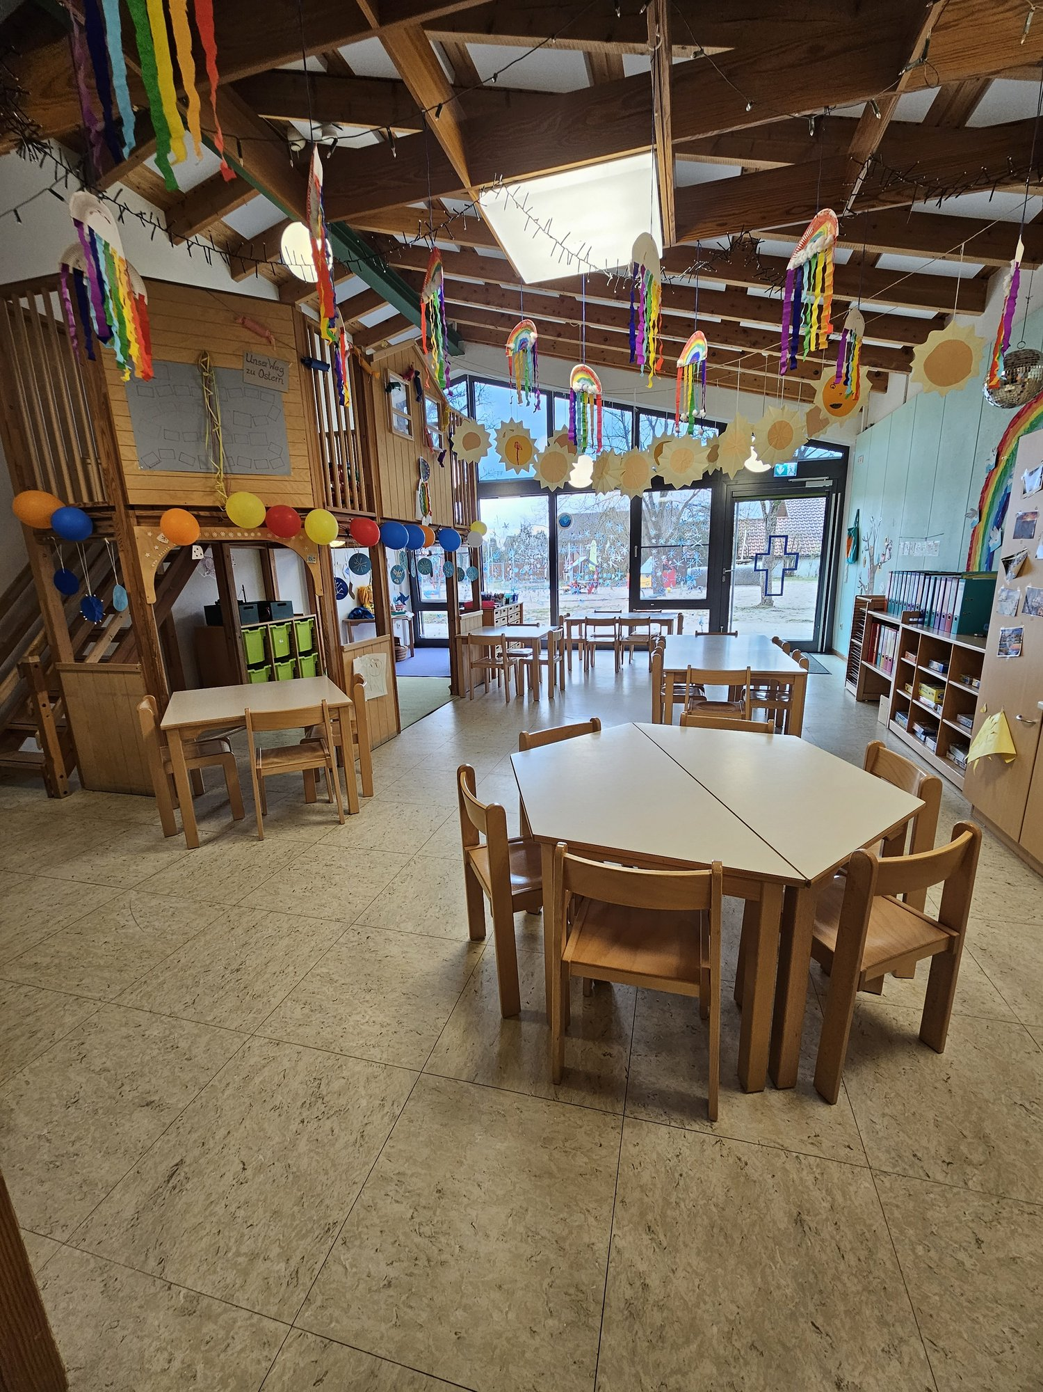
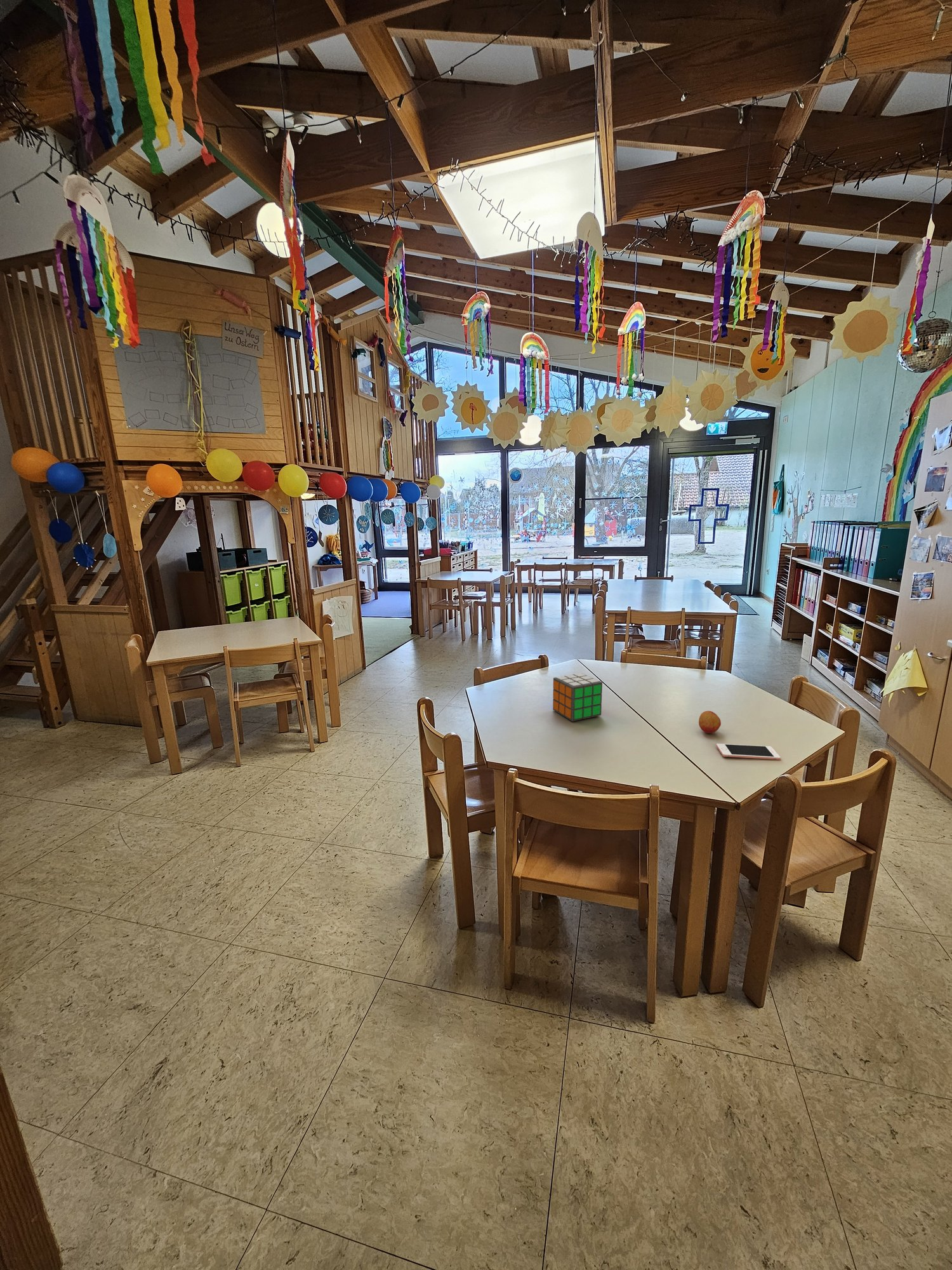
+ cell phone [716,743,781,761]
+ fruit [698,710,722,733]
+ puzzle [552,672,603,722]
